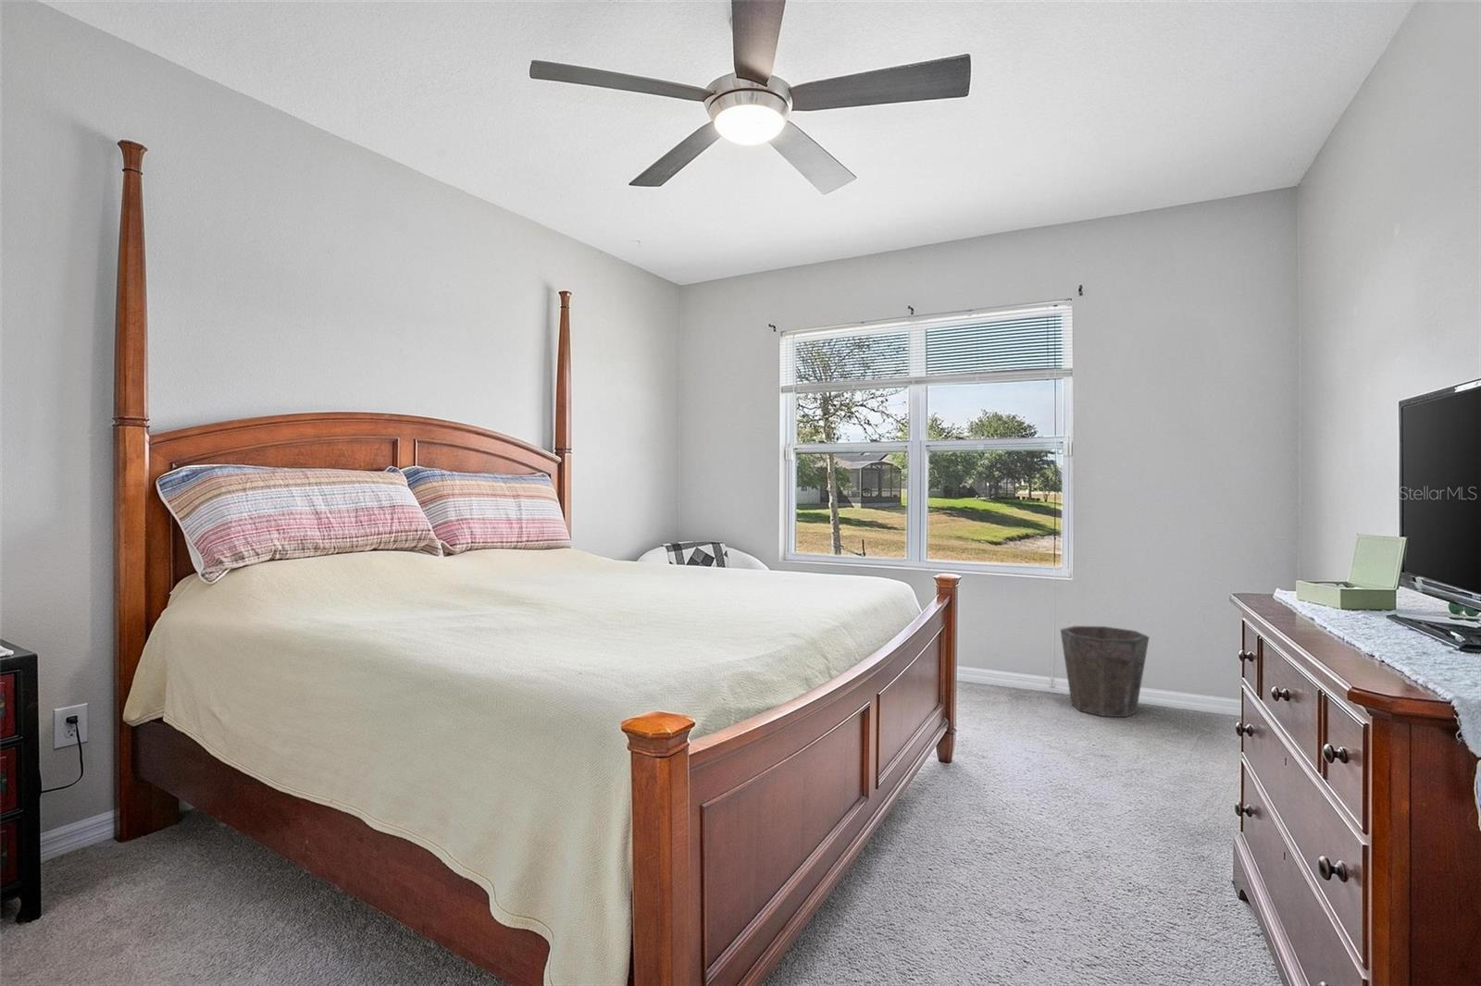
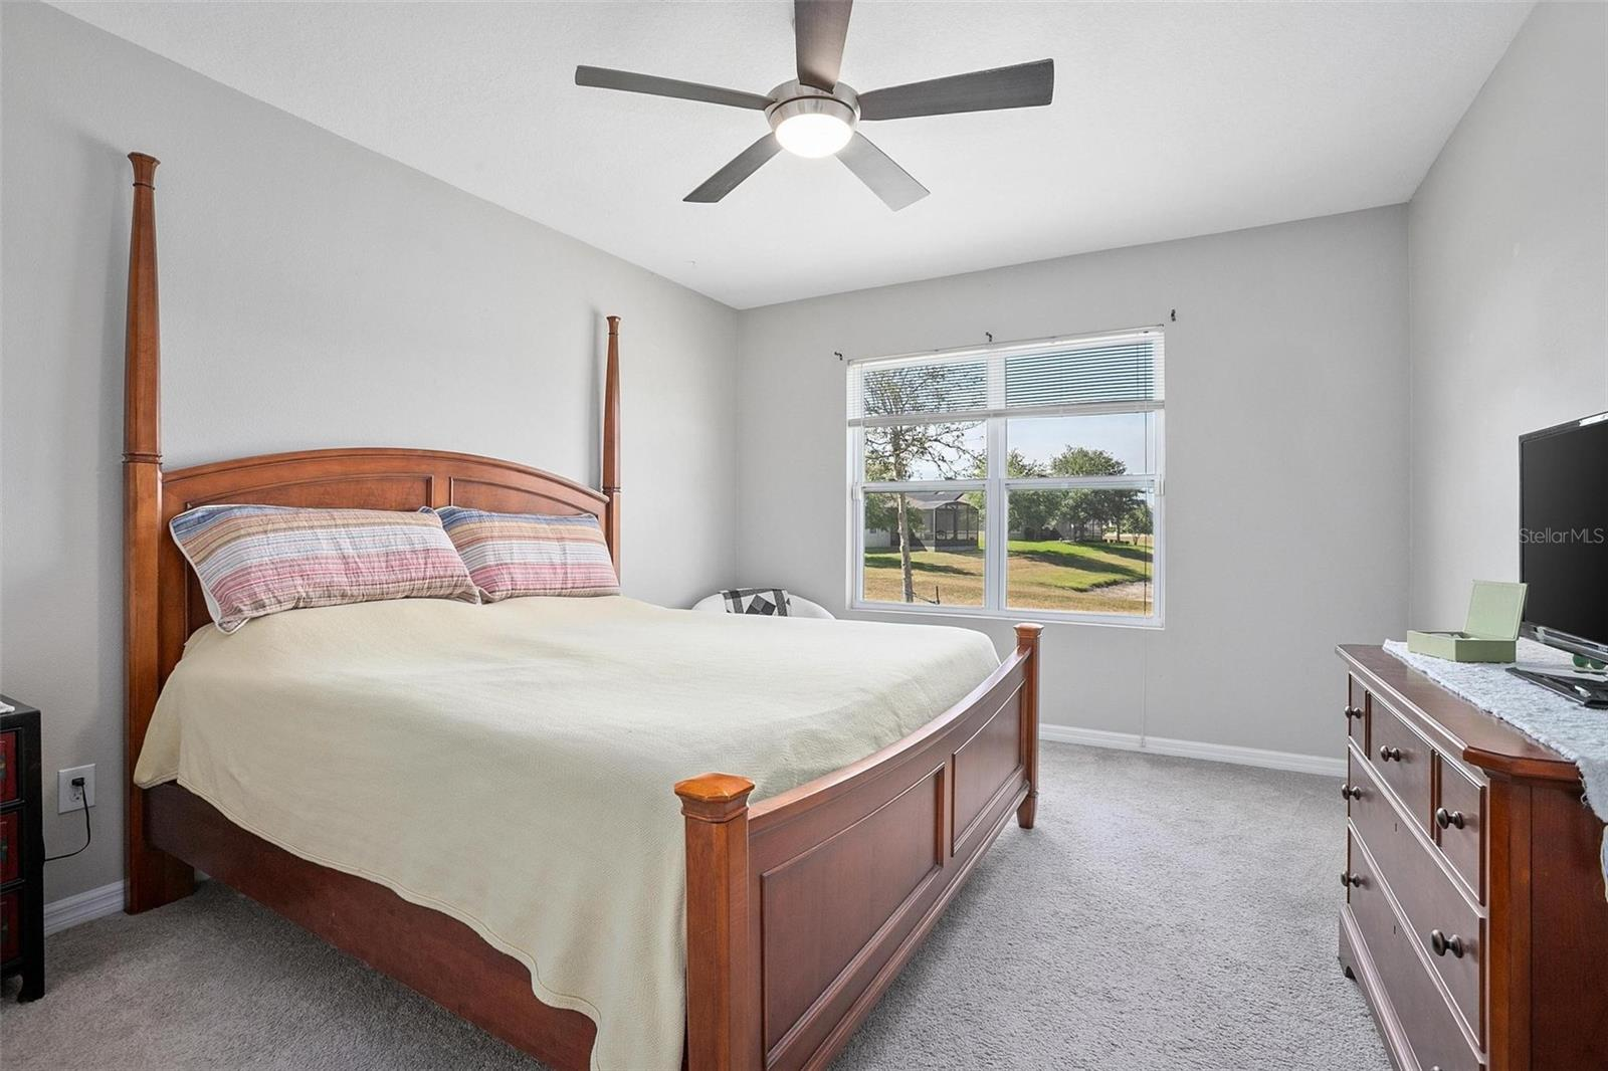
- waste bin [1059,625,1151,717]
